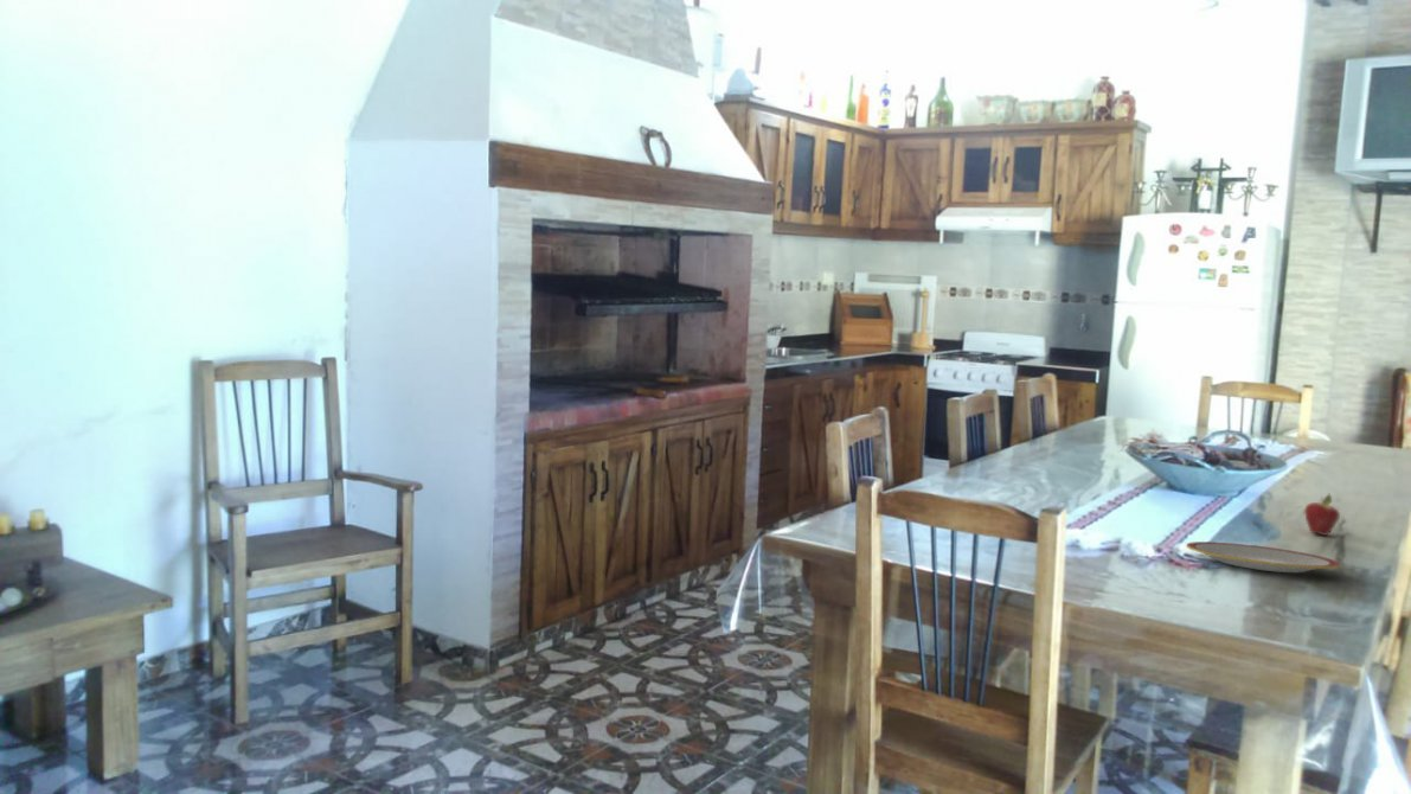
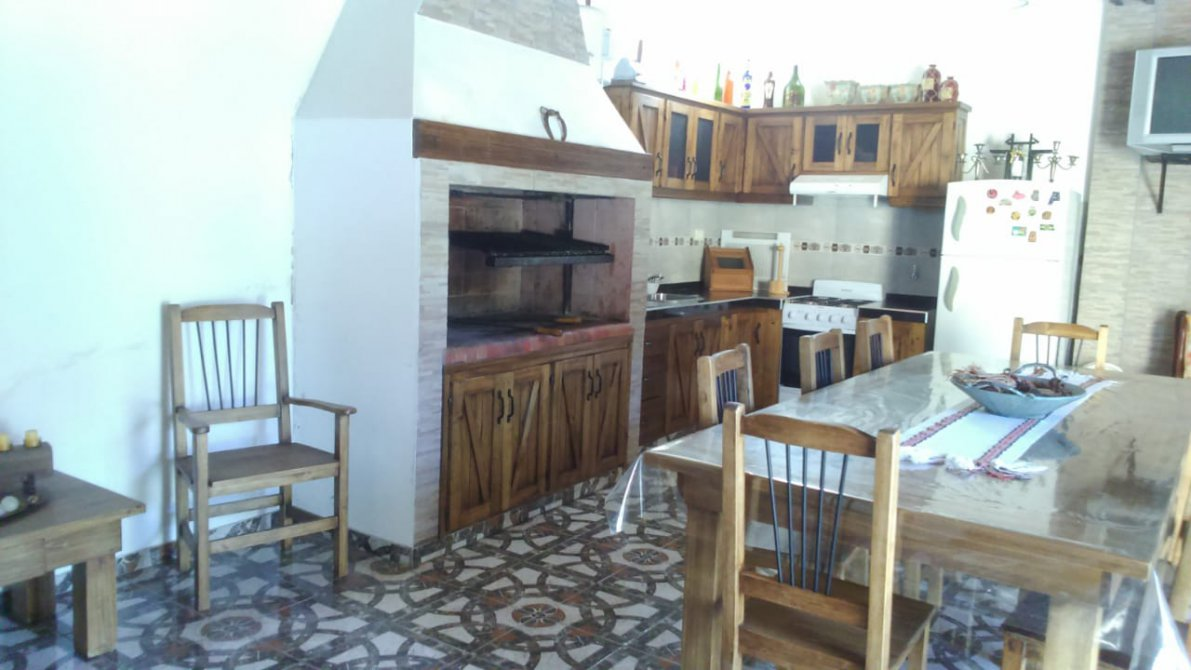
- fruit [1303,492,1341,537]
- plate [1185,540,1341,574]
